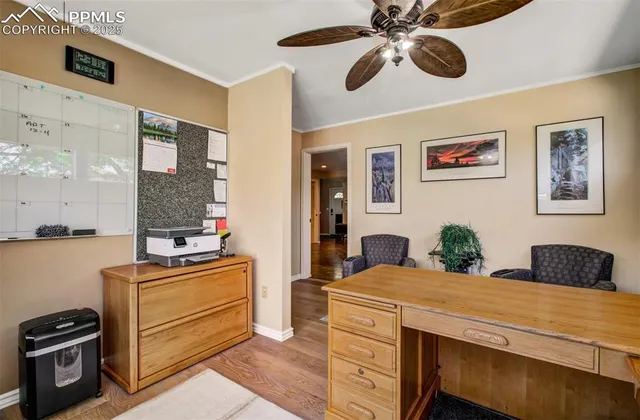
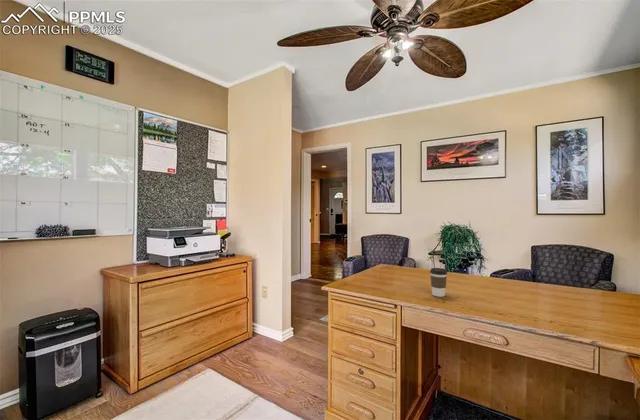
+ coffee cup [429,267,448,298]
